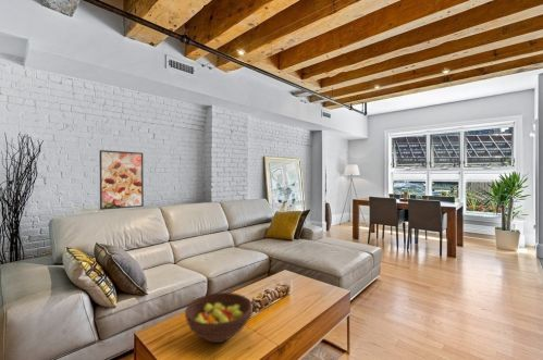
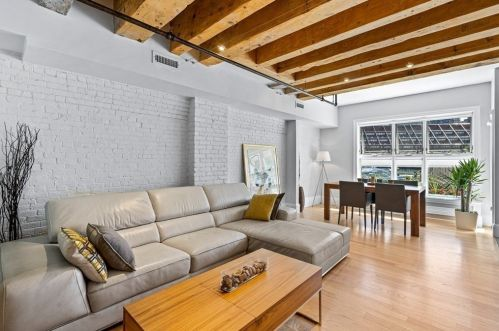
- fruit bowl [184,291,252,344]
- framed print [98,149,145,211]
